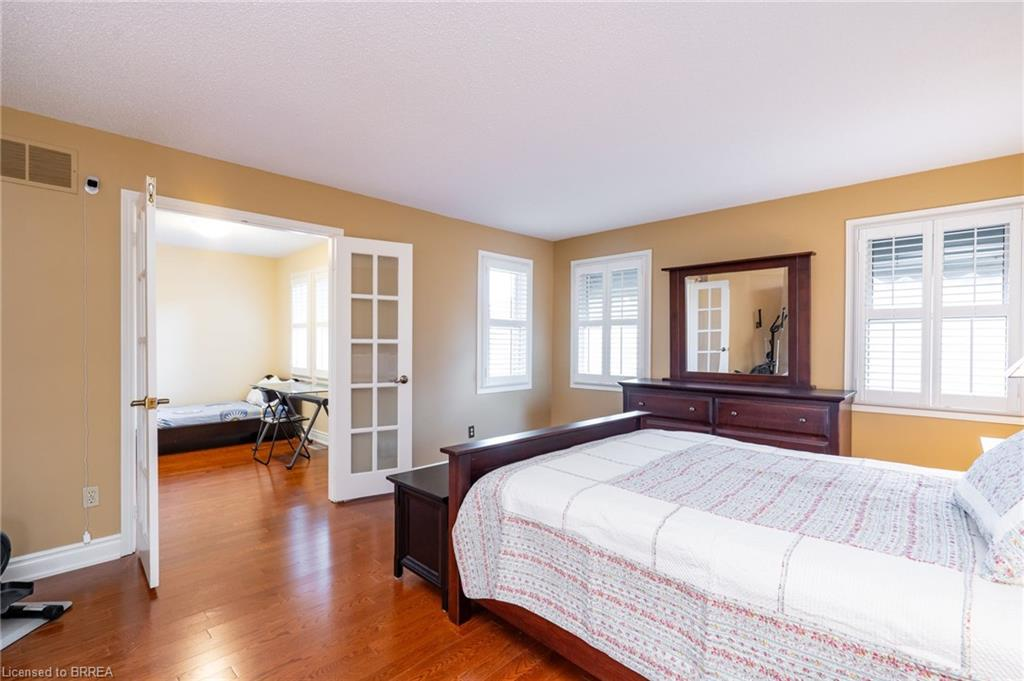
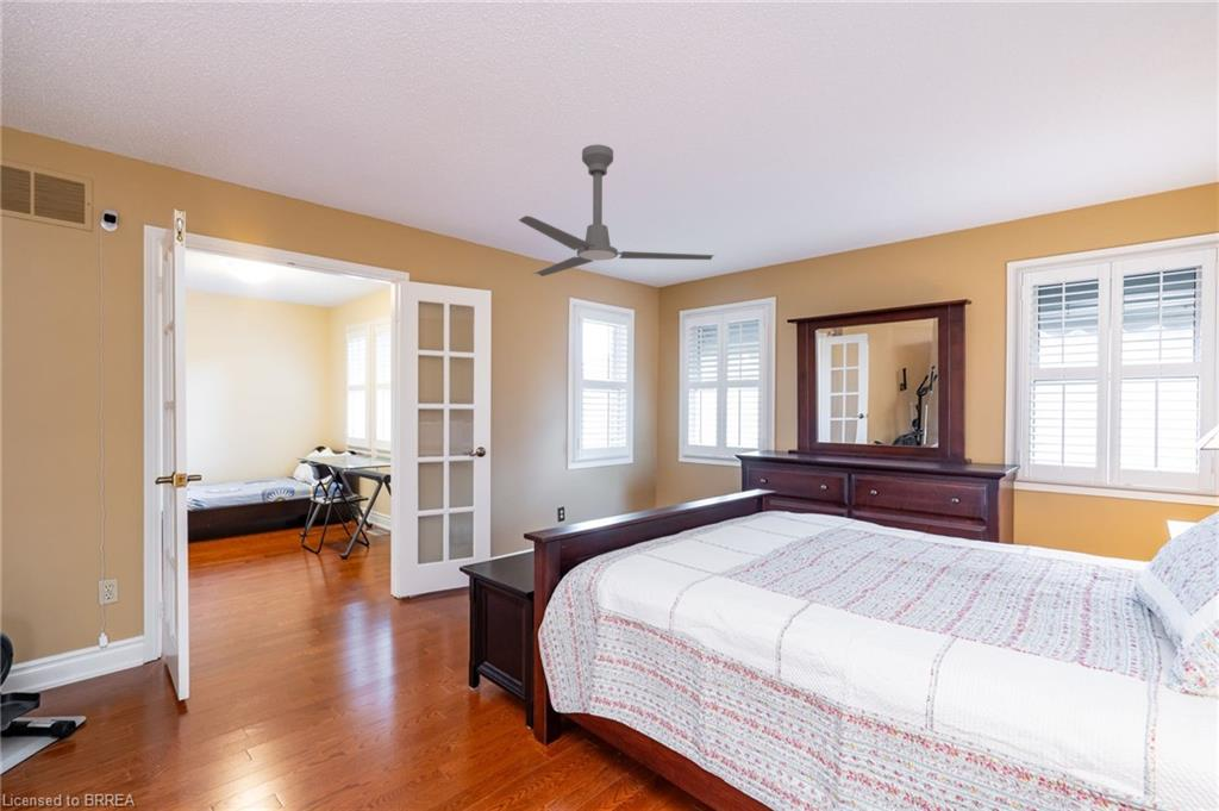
+ ceiling fan [518,143,715,277]
